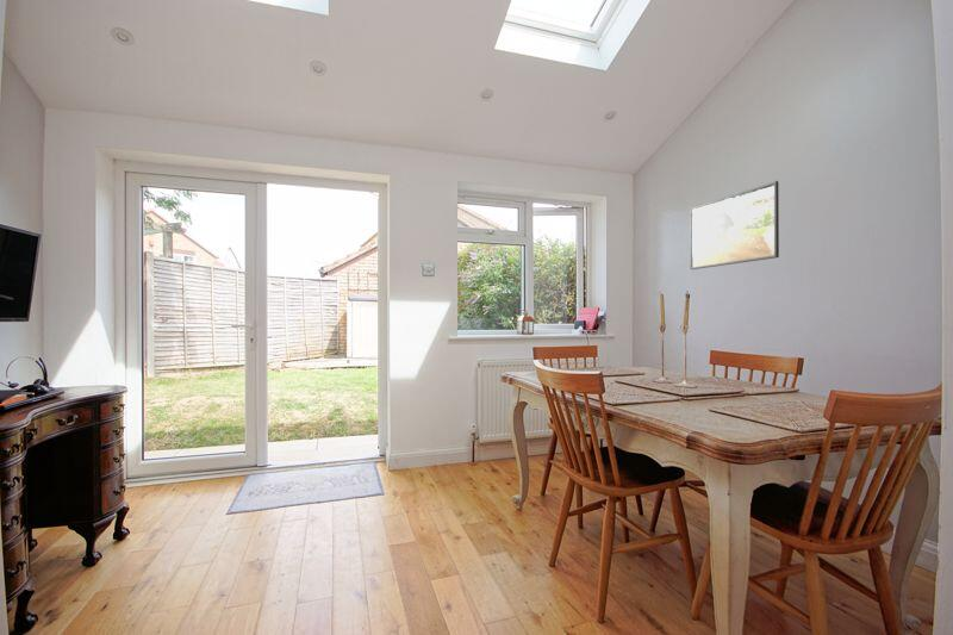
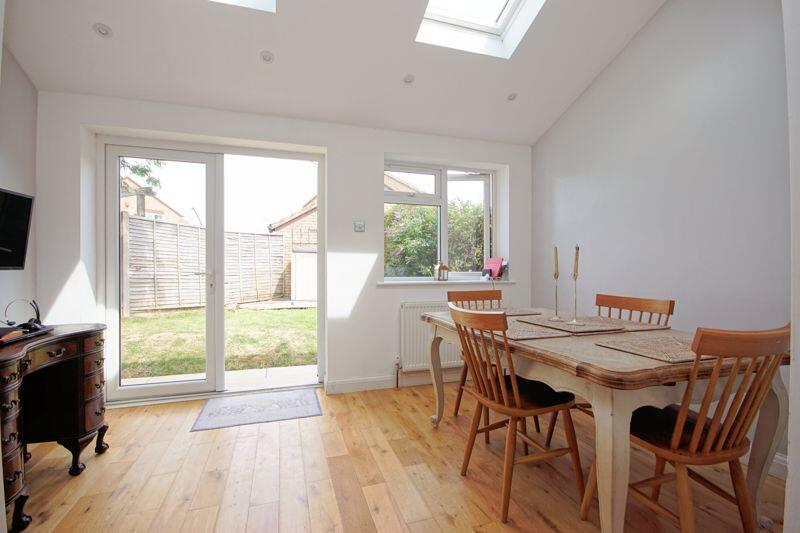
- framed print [689,180,780,270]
